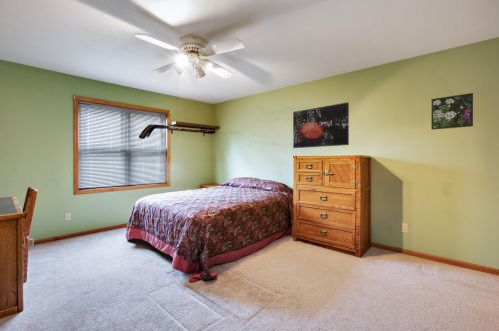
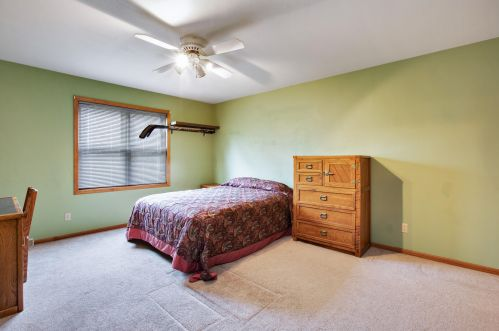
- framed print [430,92,474,131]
- wall art [292,101,350,149]
